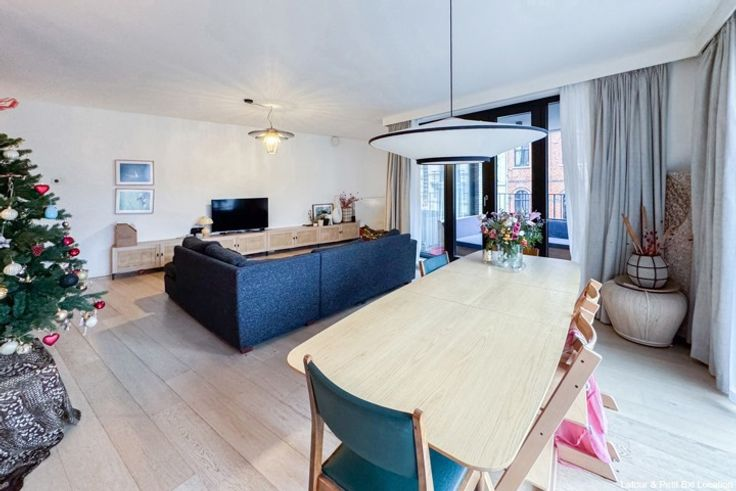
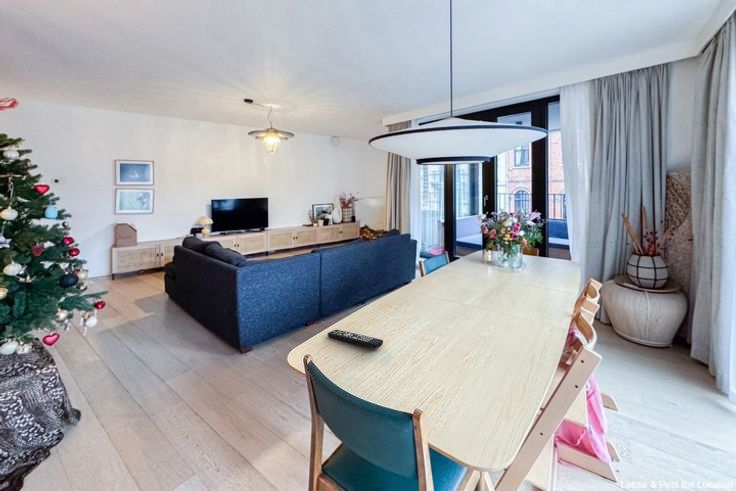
+ remote control [327,329,384,349]
